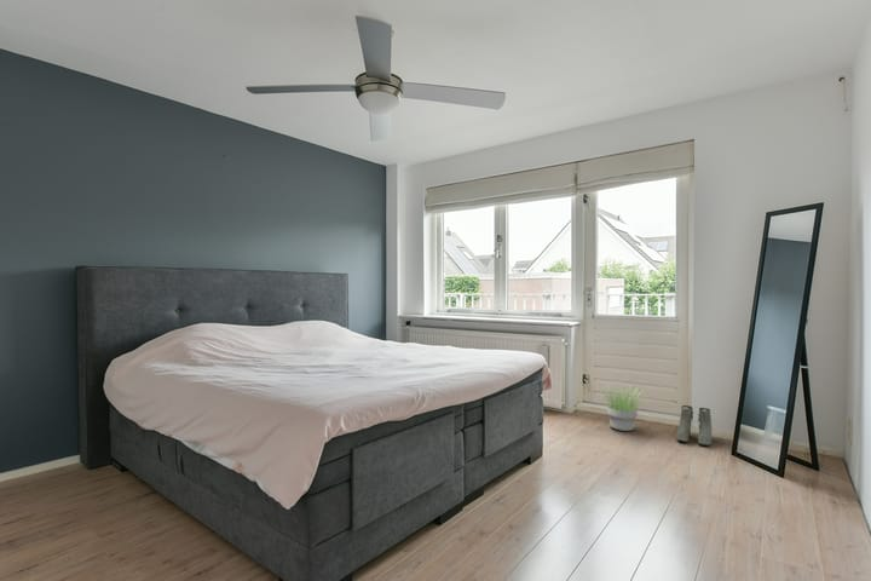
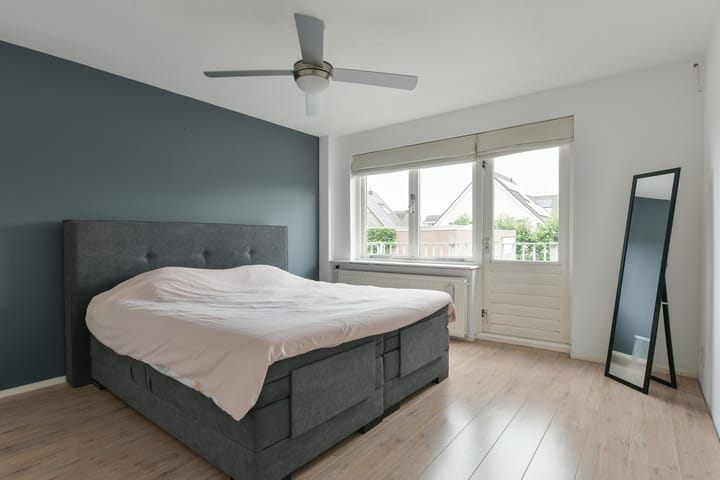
- potted plant [598,384,645,432]
- boots [675,404,714,447]
